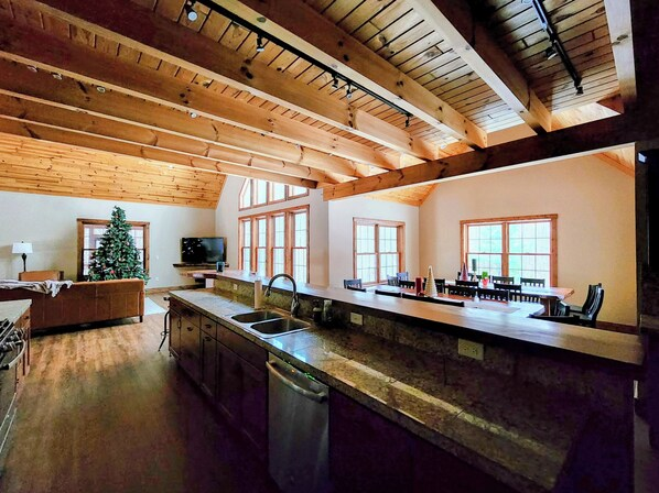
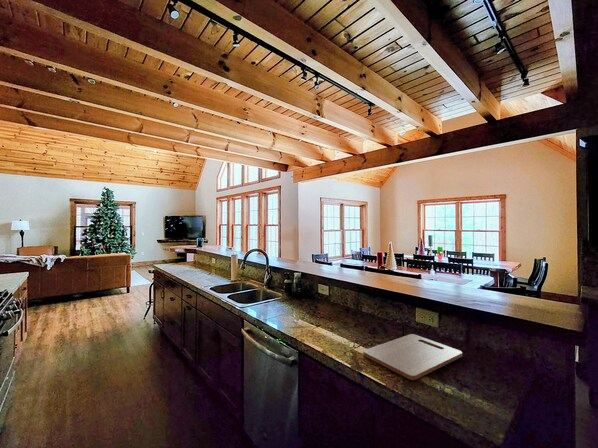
+ cutting board [362,333,463,381]
